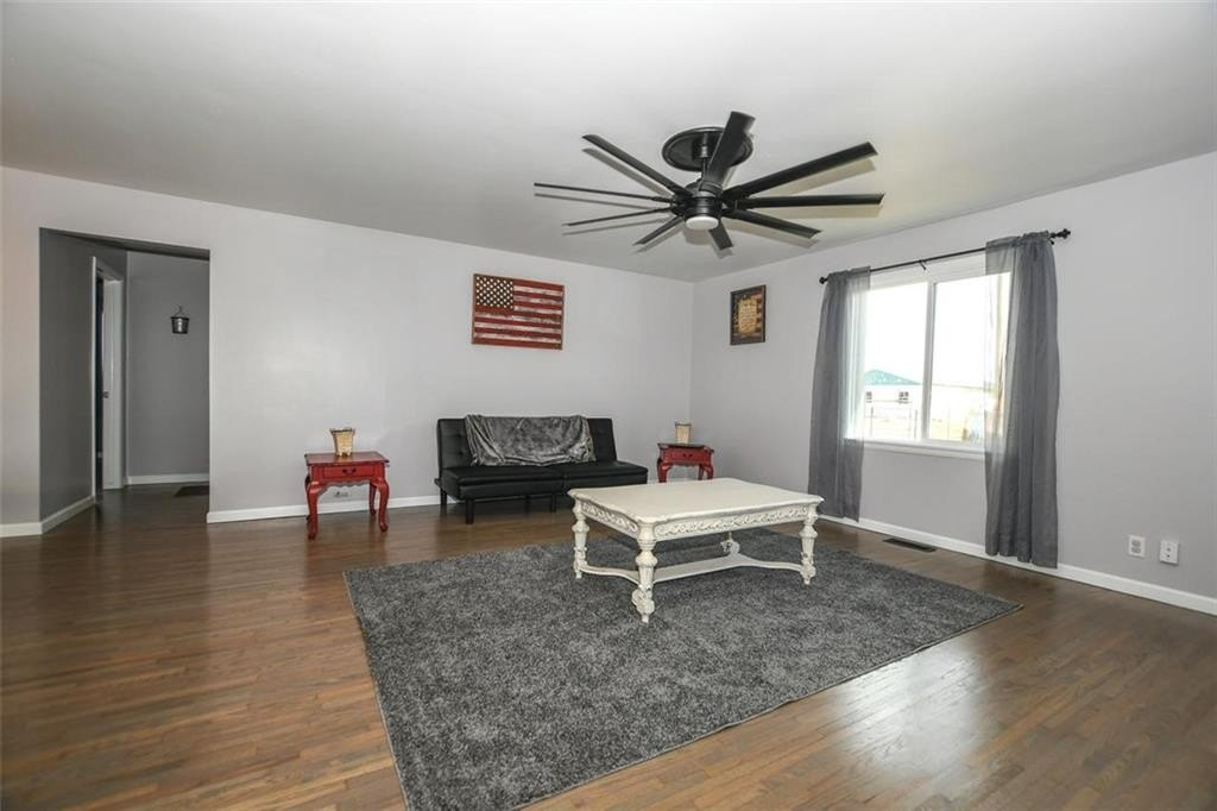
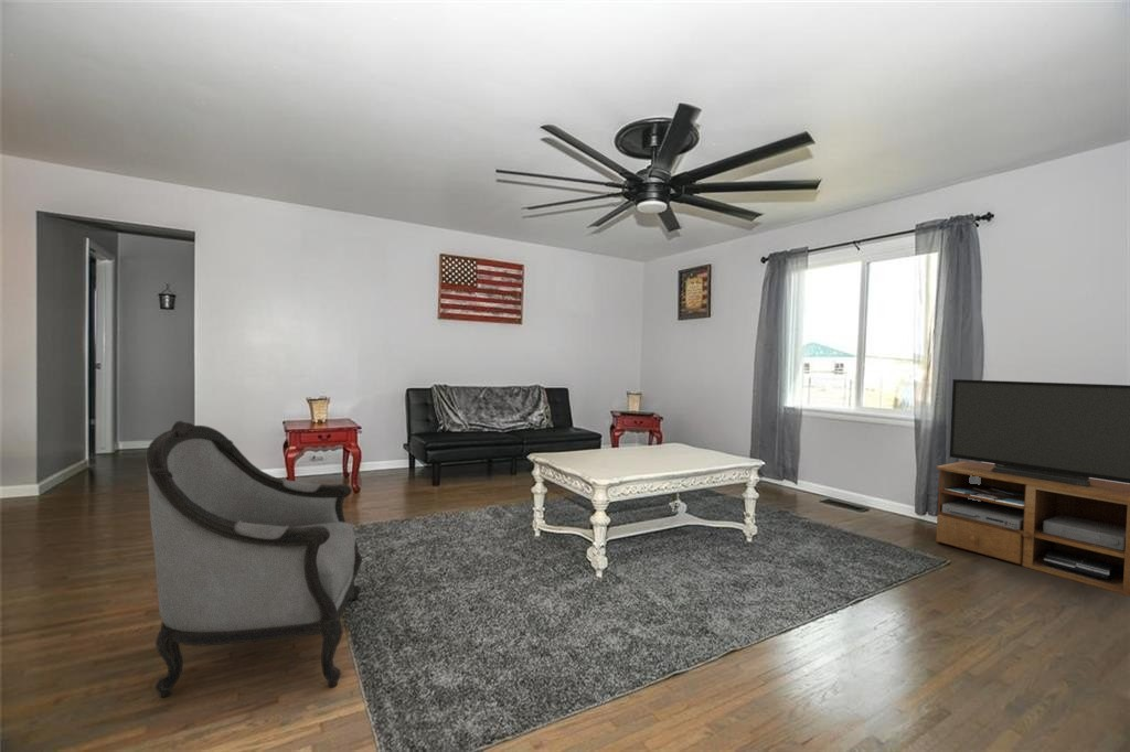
+ tv stand [935,378,1130,597]
+ armchair [145,420,363,699]
